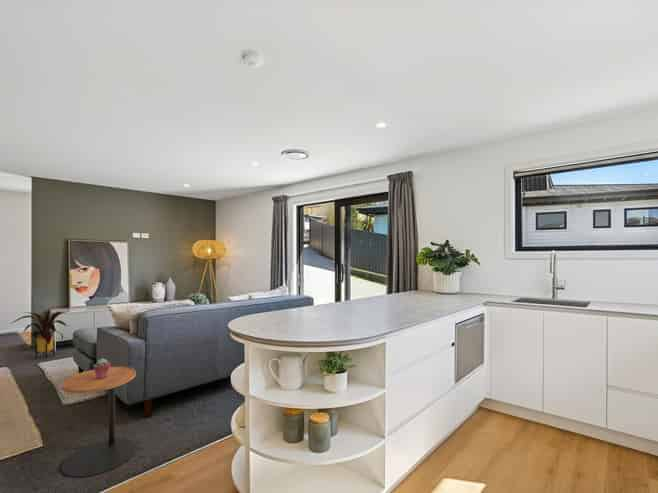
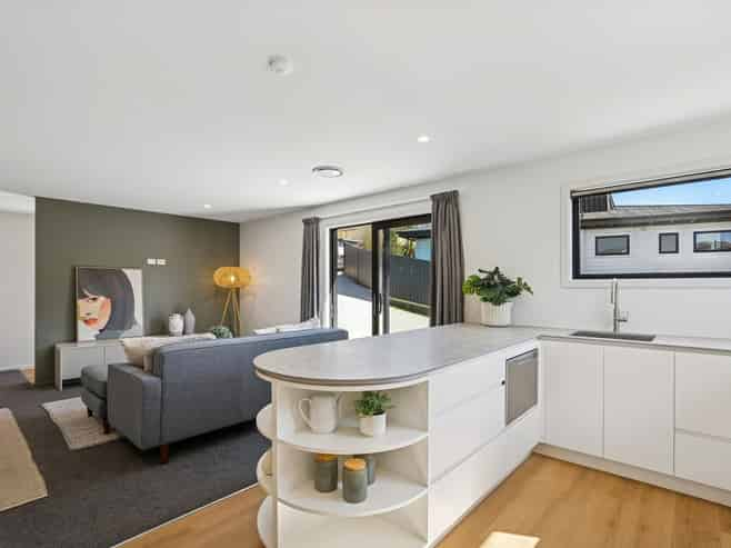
- house plant [9,309,68,359]
- potted succulent [92,357,111,379]
- side table [60,366,137,478]
